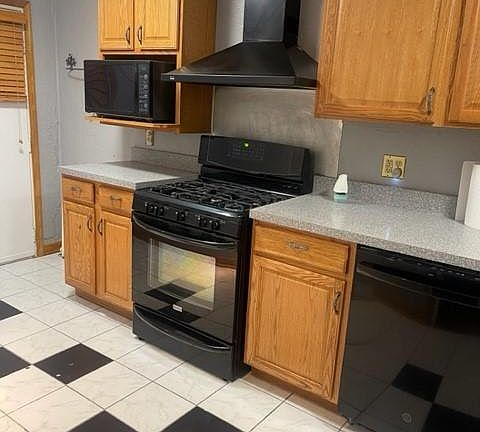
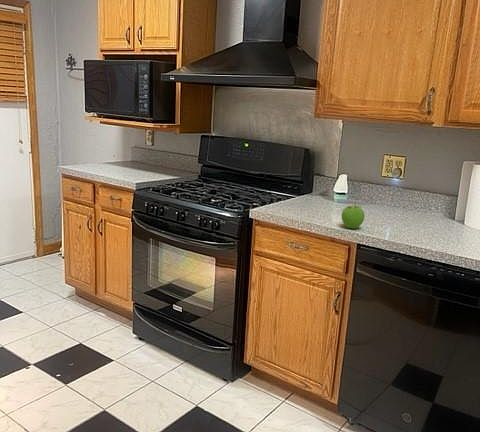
+ fruit [341,203,365,230]
